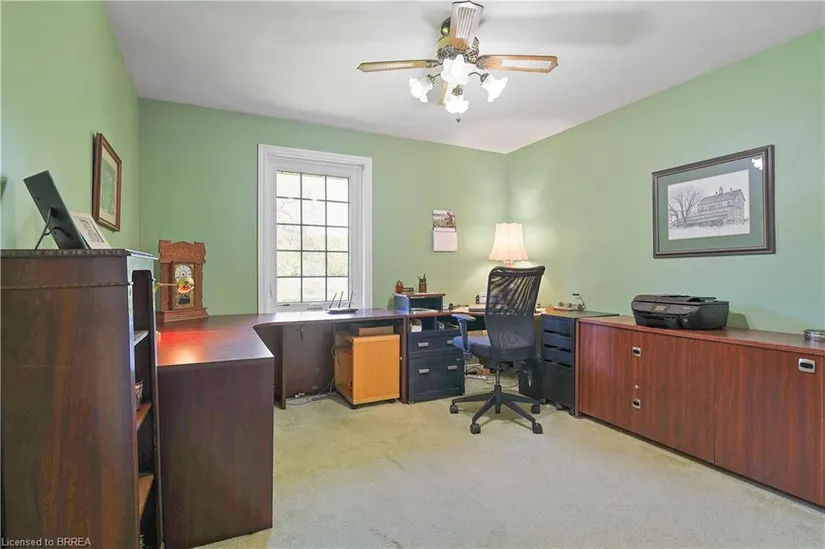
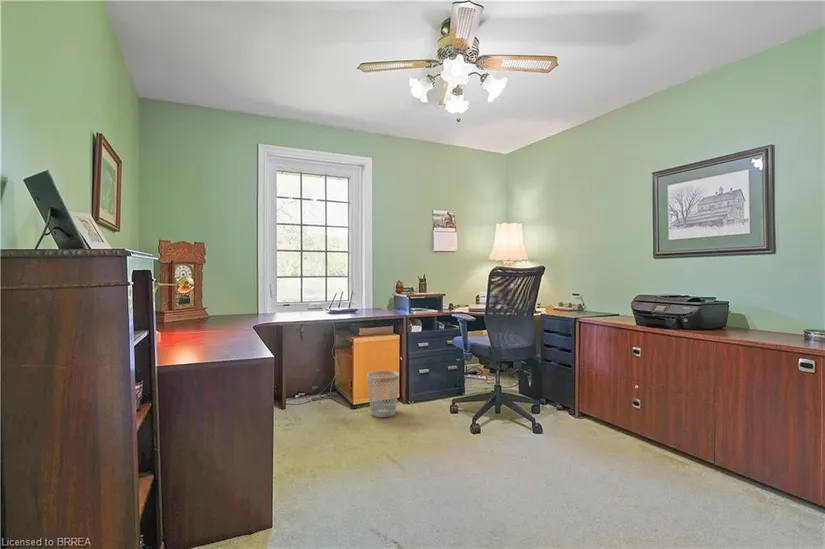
+ wastebasket [366,370,400,418]
